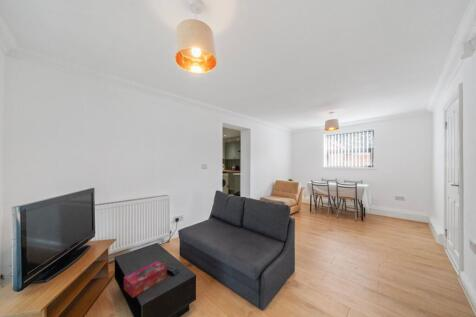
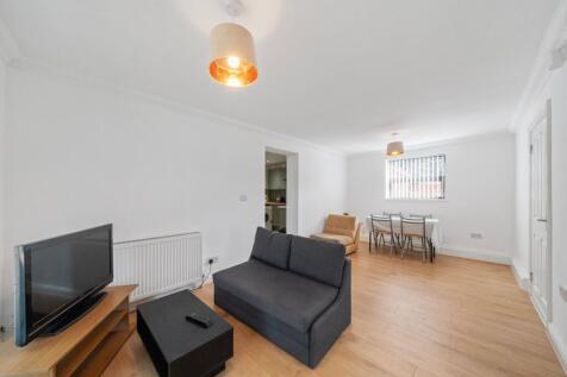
- tissue box [123,260,168,299]
